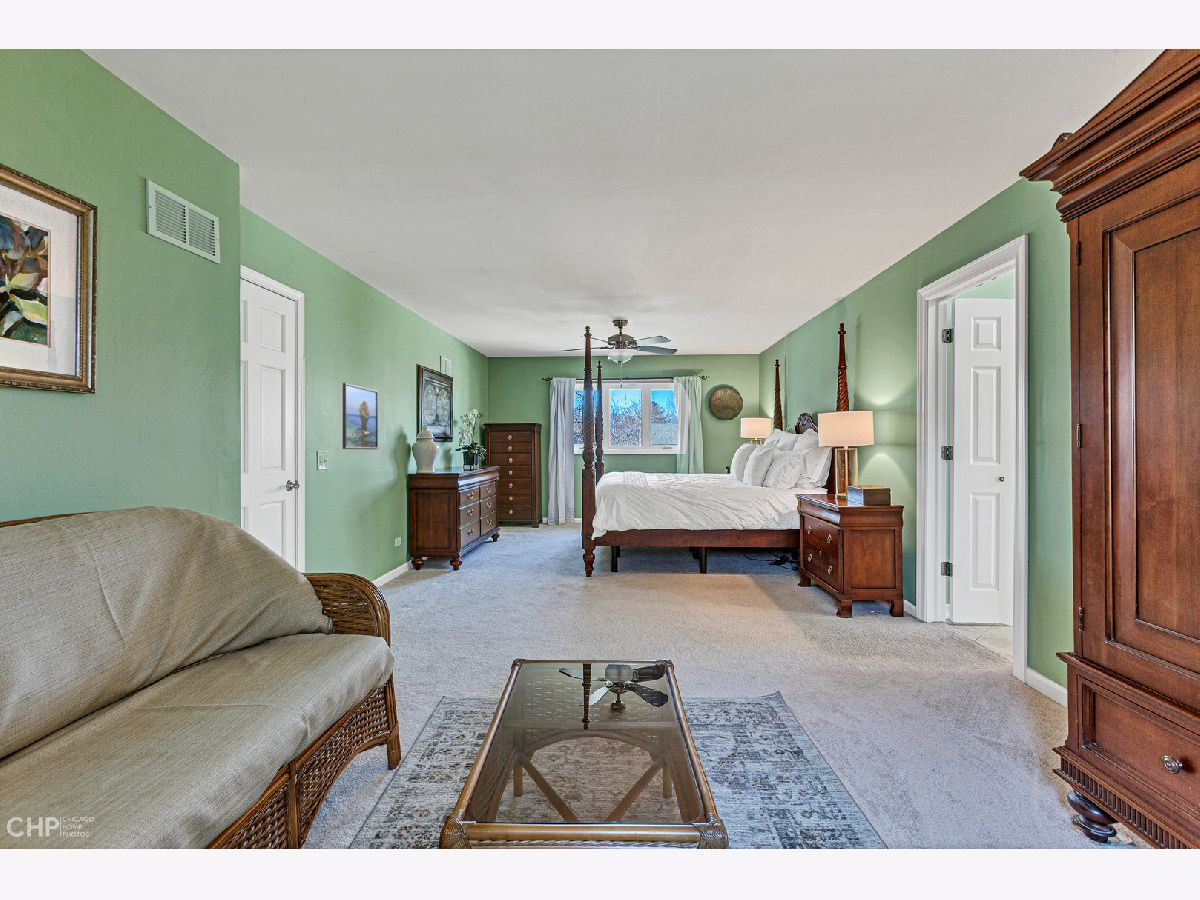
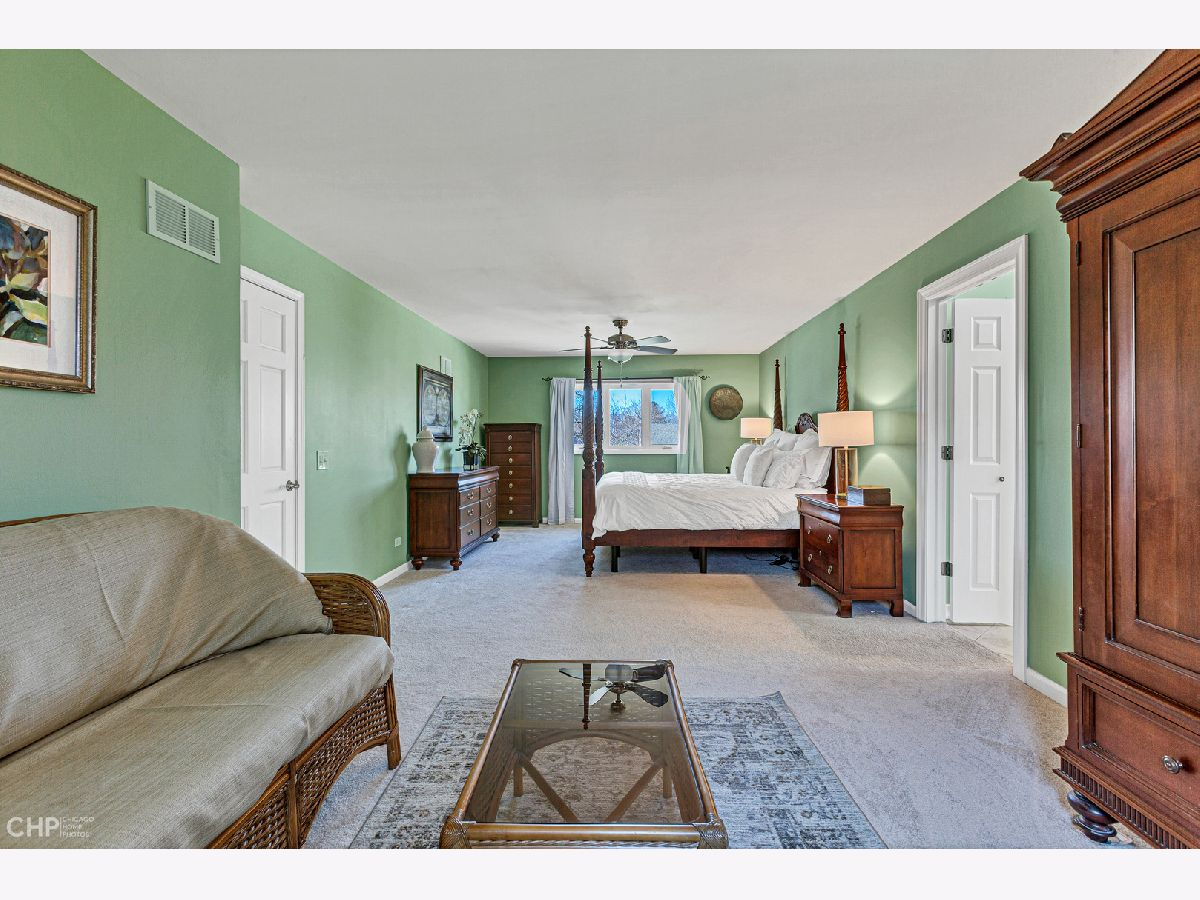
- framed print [342,382,379,450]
